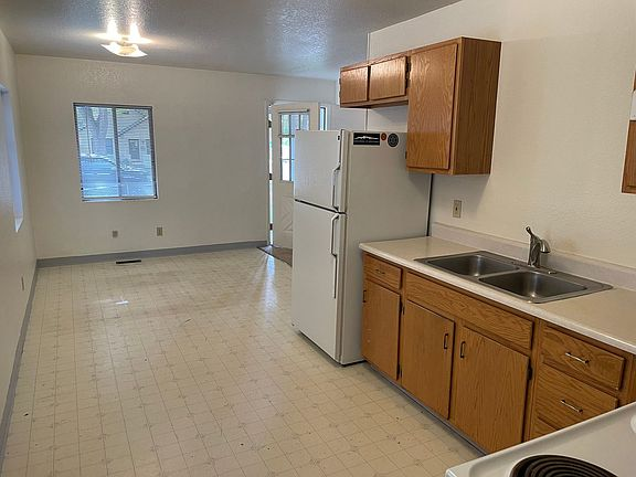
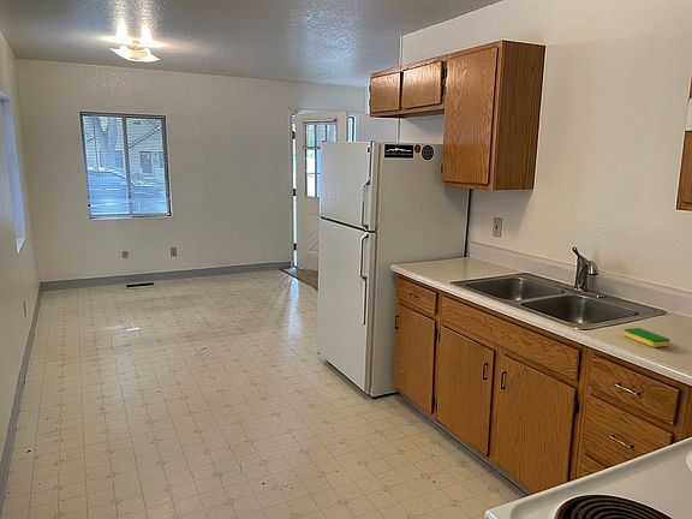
+ dish sponge [622,327,672,348]
